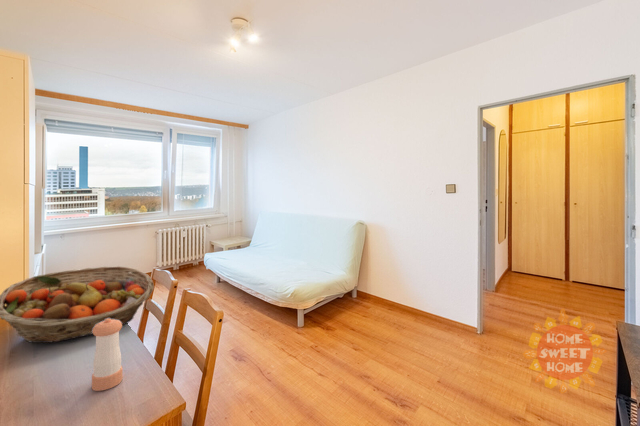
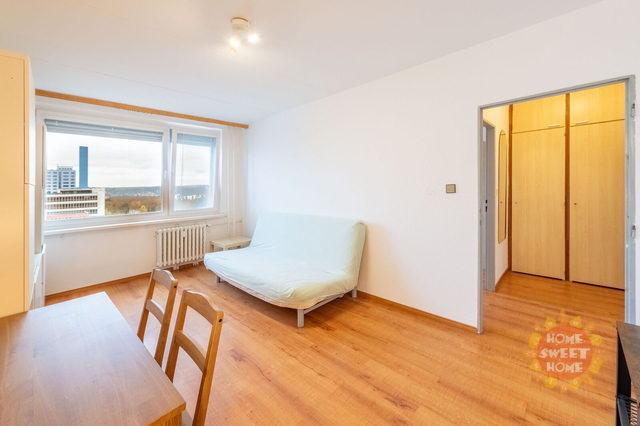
- pepper shaker [91,318,124,392]
- fruit basket [0,265,155,344]
